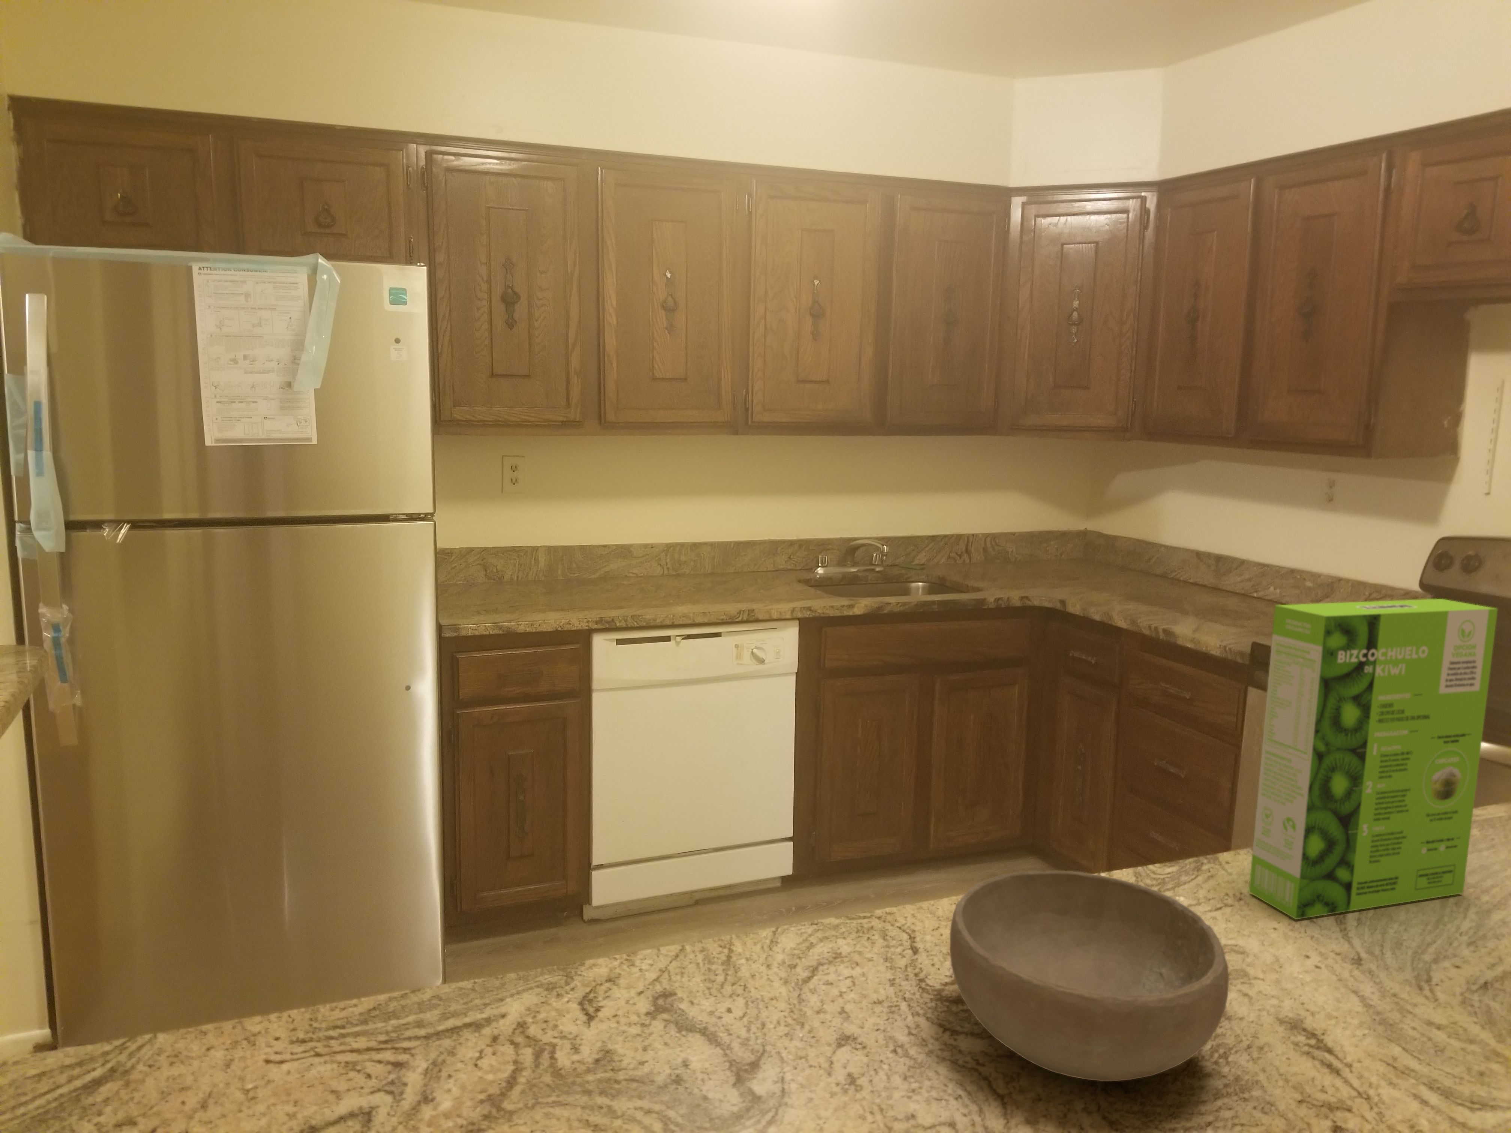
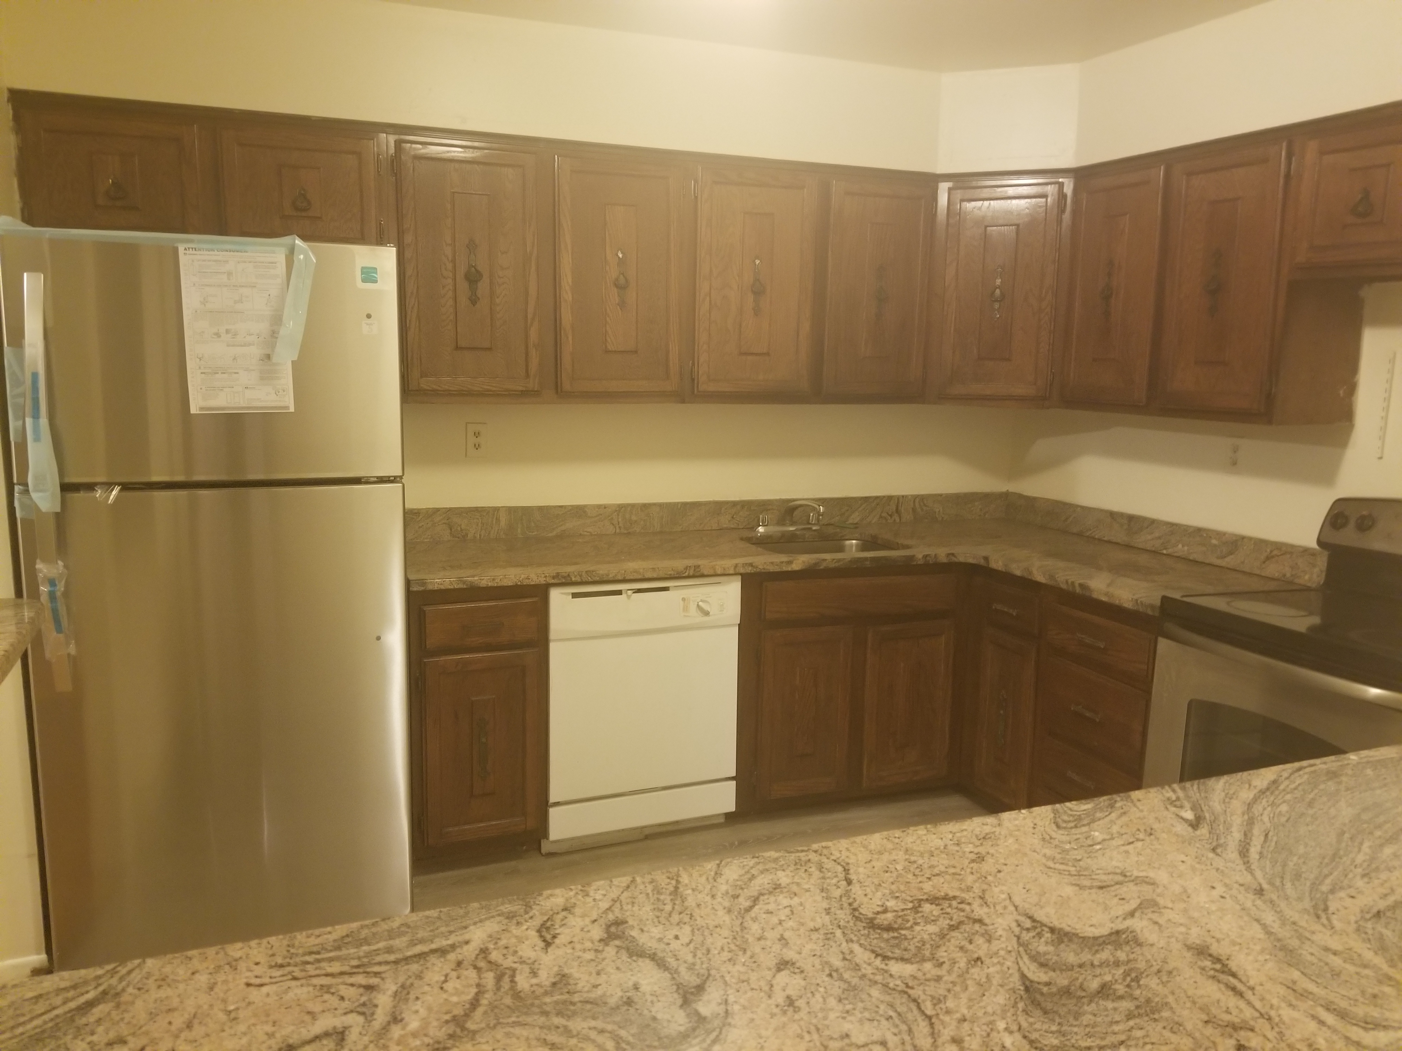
- bowl [949,870,1229,1082]
- cake mix box [1248,599,1498,920]
